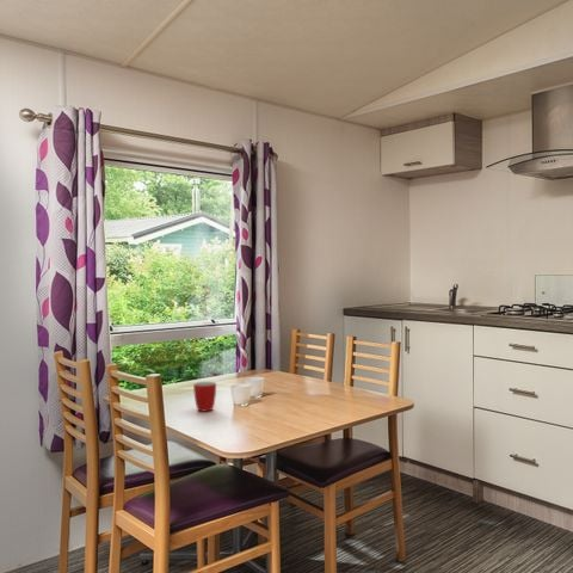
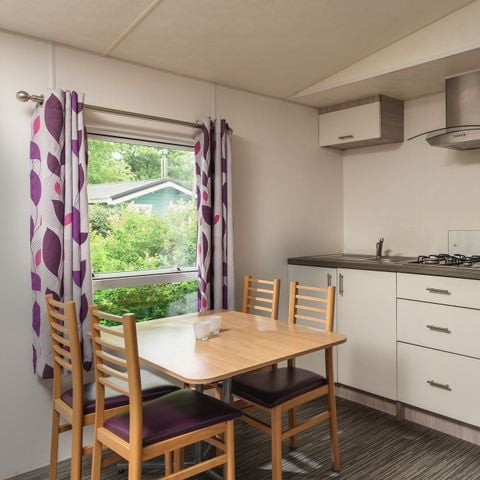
- mug [192,381,217,413]
